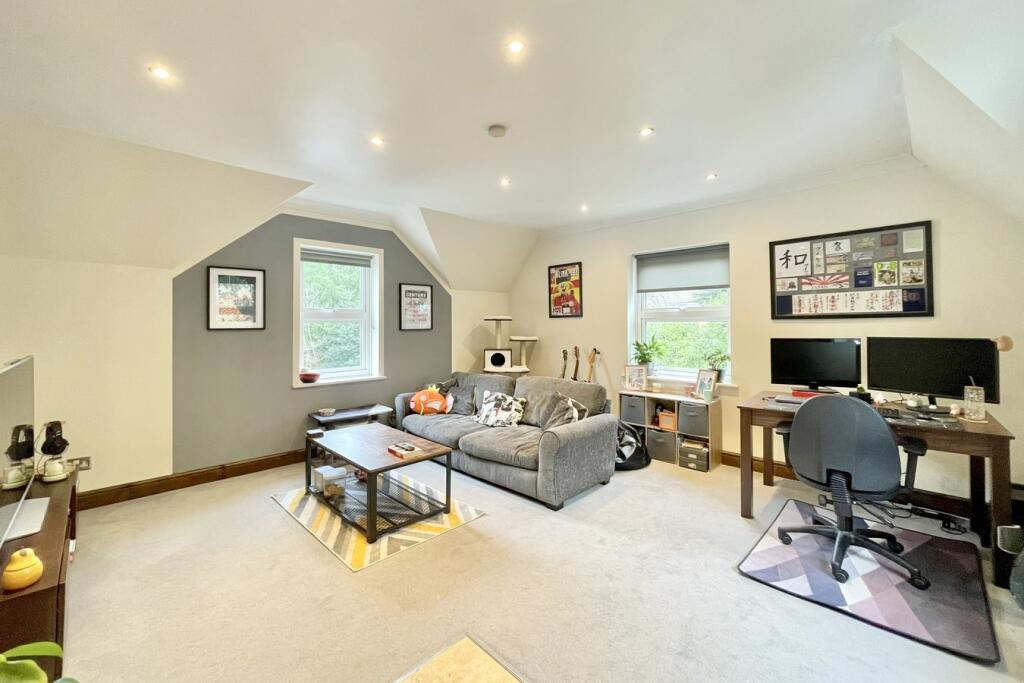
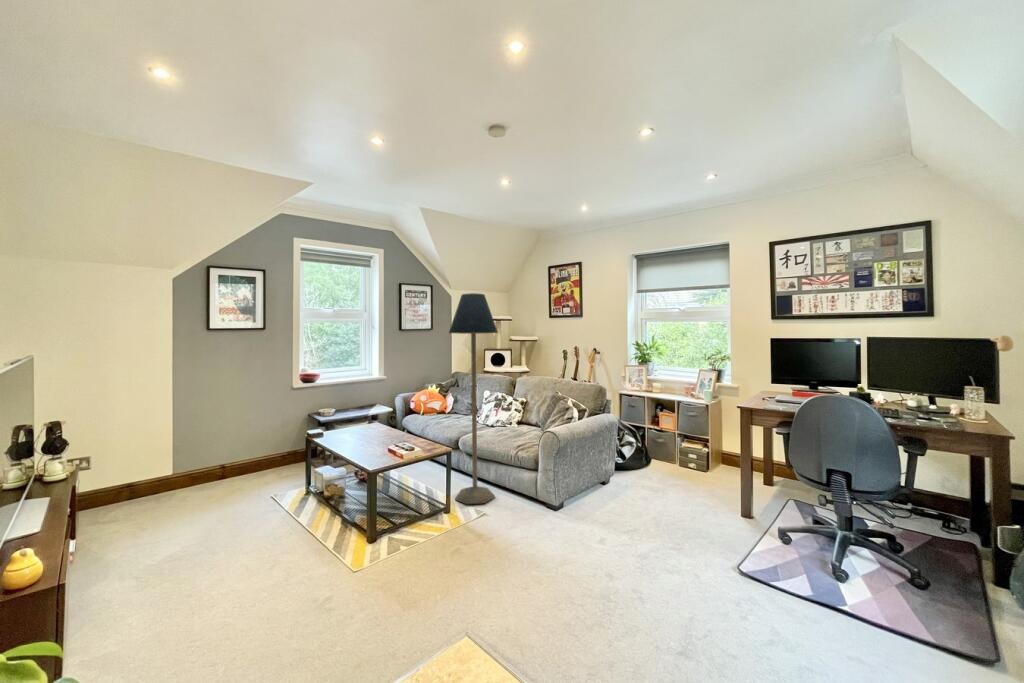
+ floor lamp [448,292,499,505]
